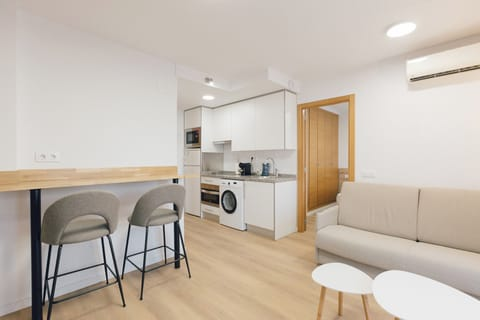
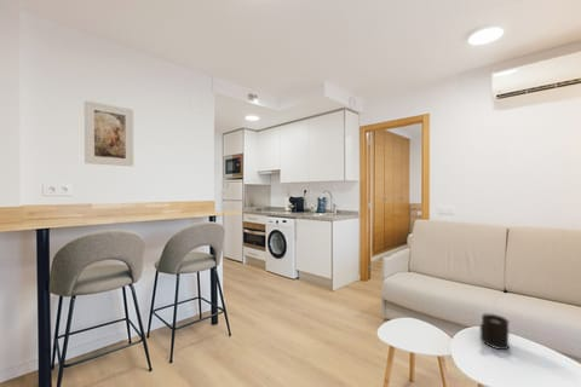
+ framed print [84,99,134,167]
+ mug [478,313,511,351]
